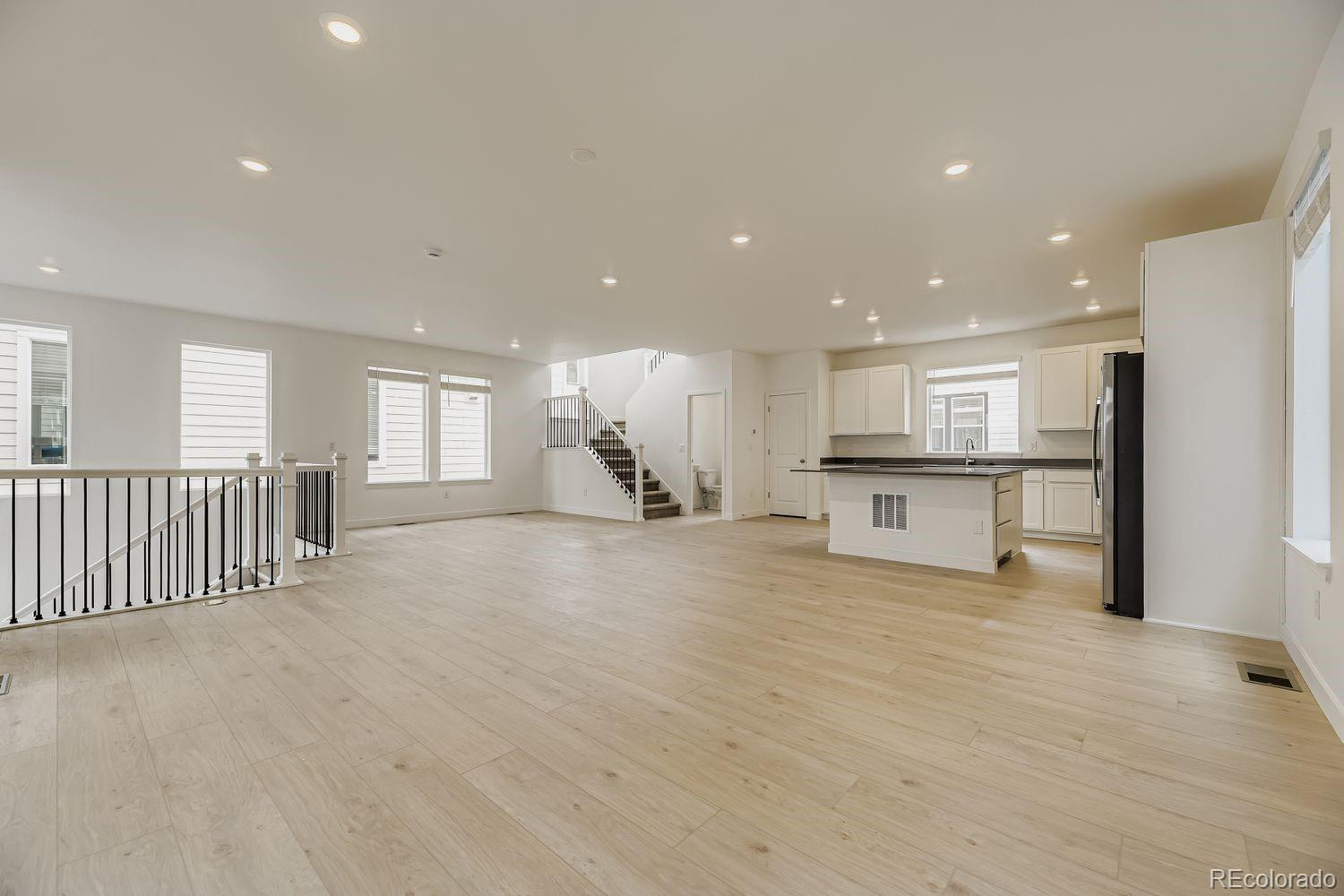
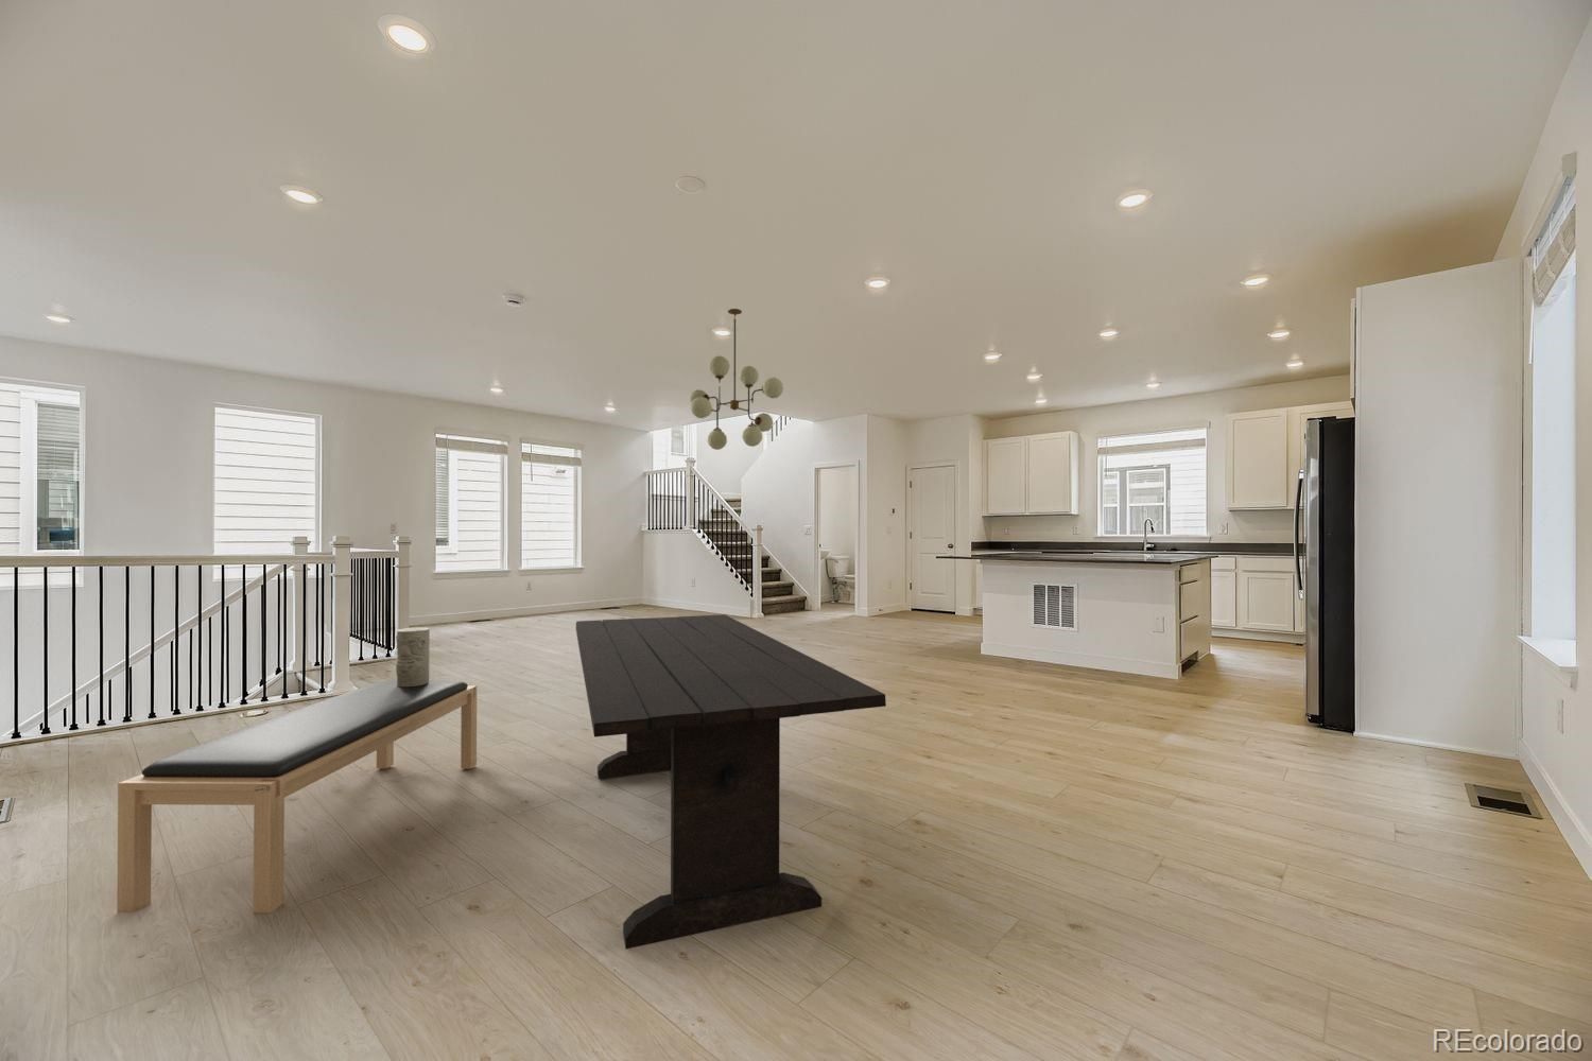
+ bench [116,679,477,913]
+ dining table [576,613,887,950]
+ decorative vase [394,626,431,687]
+ chandelier [689,308,784,451]
